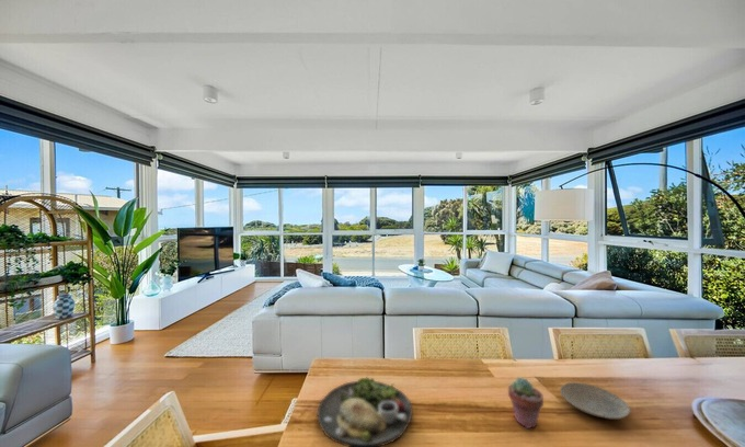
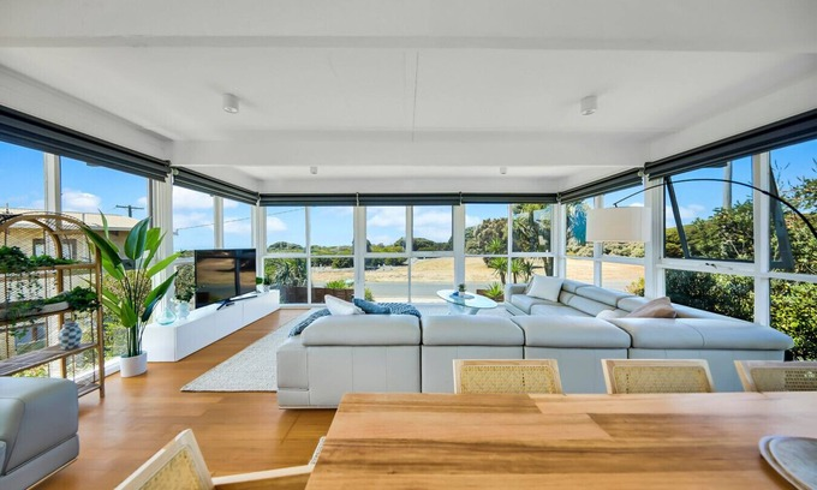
- plate [559,381,631,421]
- potted succulent [507,376,545,429]
- dinner plate [316,375,413,447]
